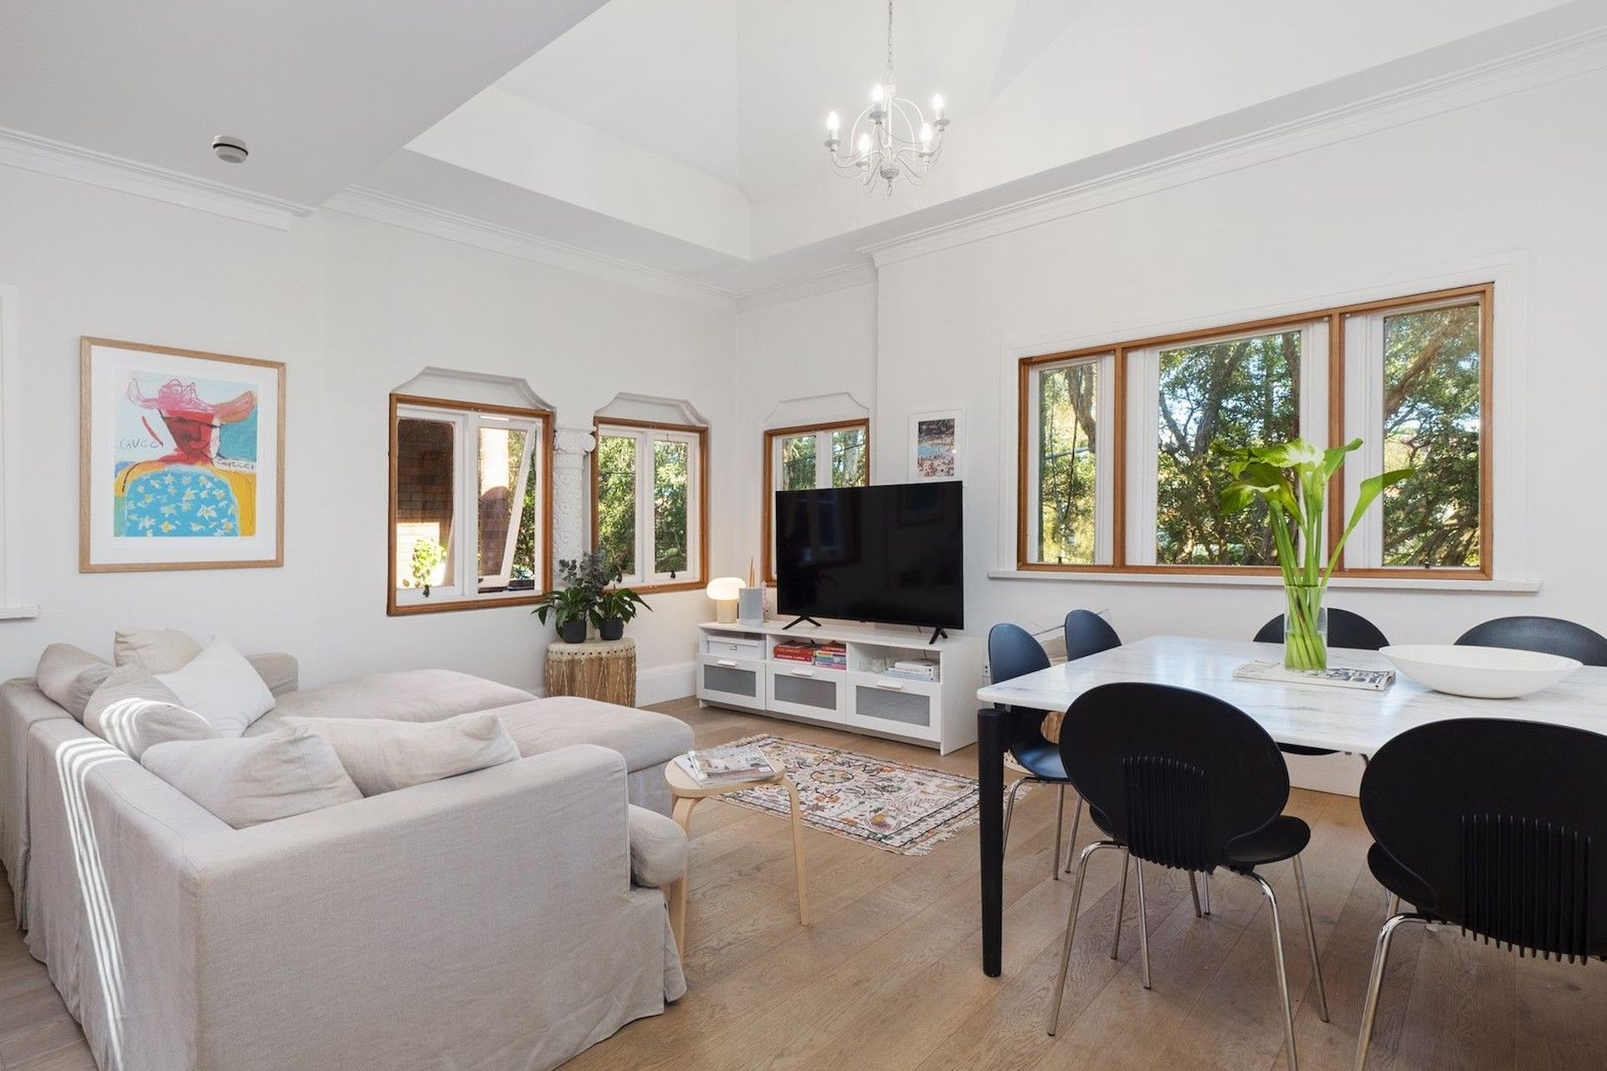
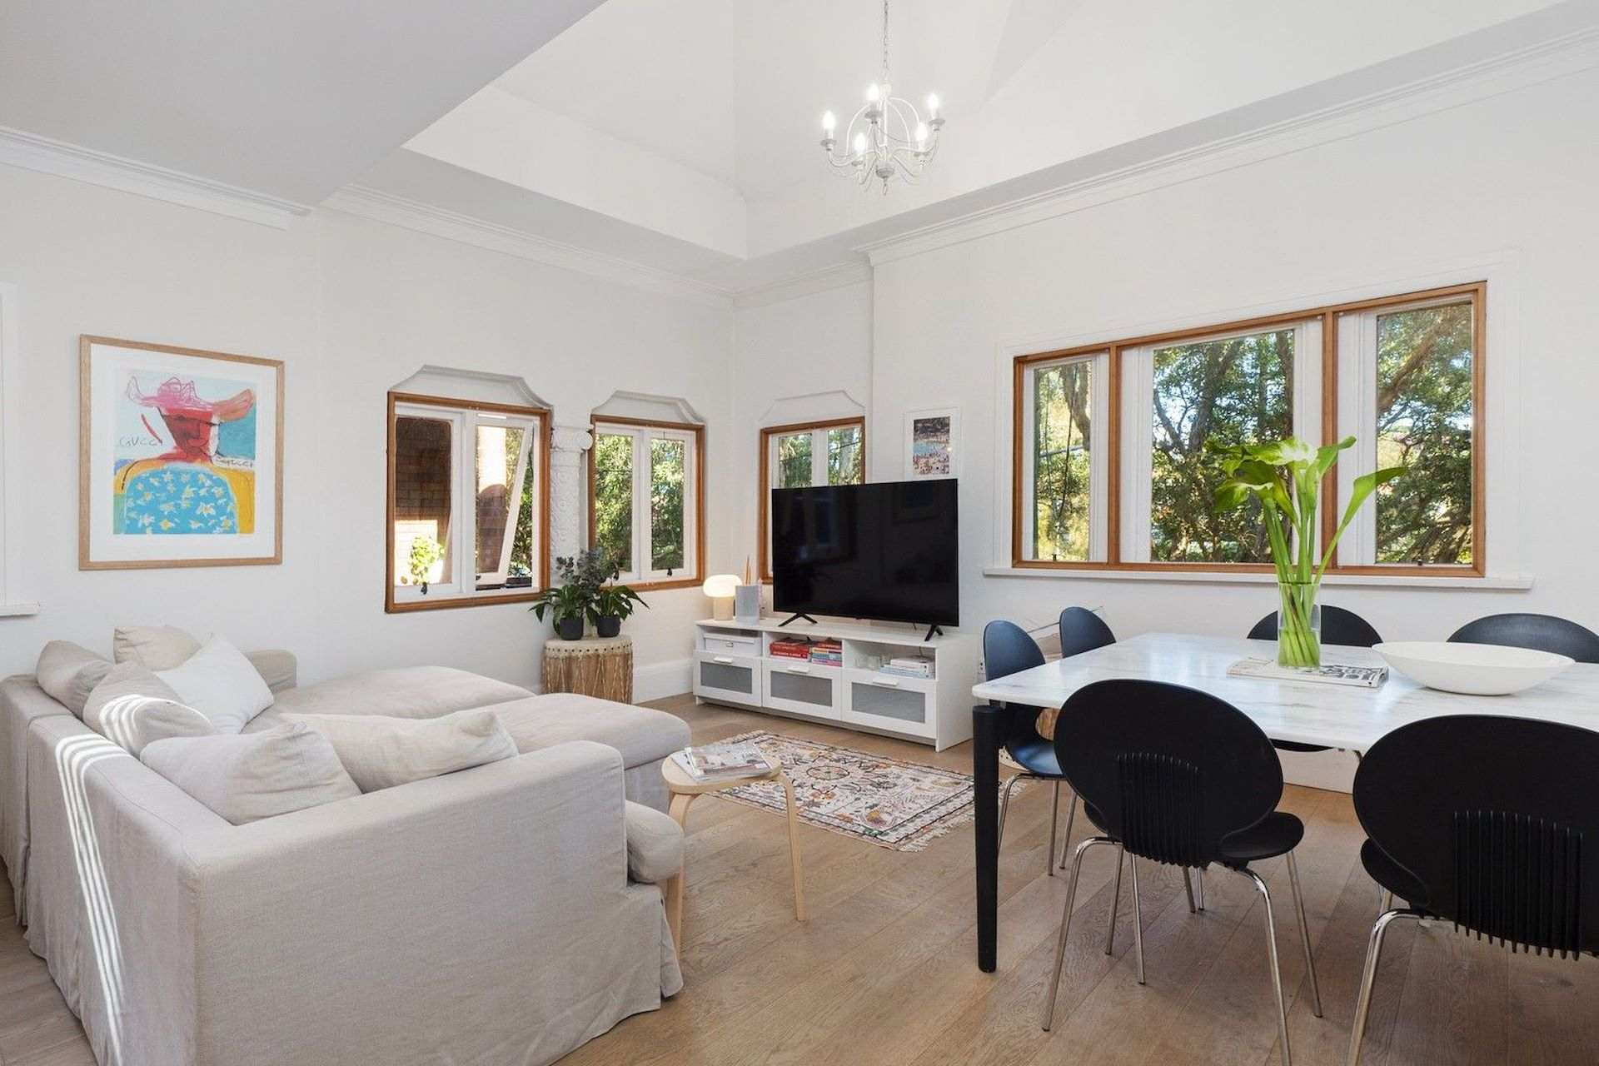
- smoke detector [212,135,250,164]
